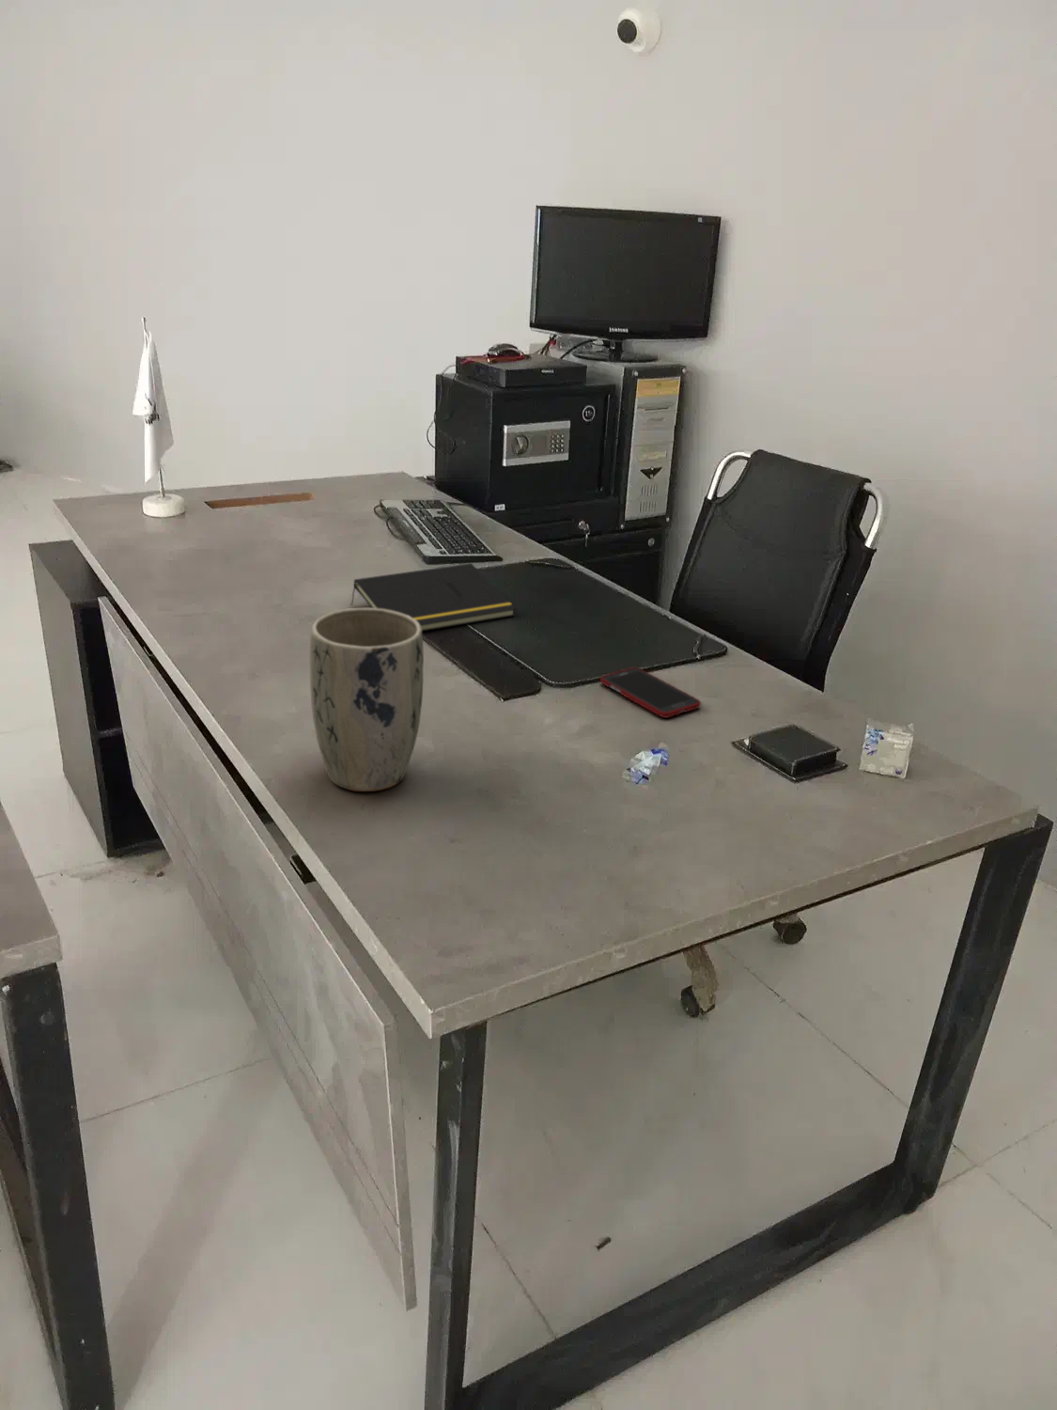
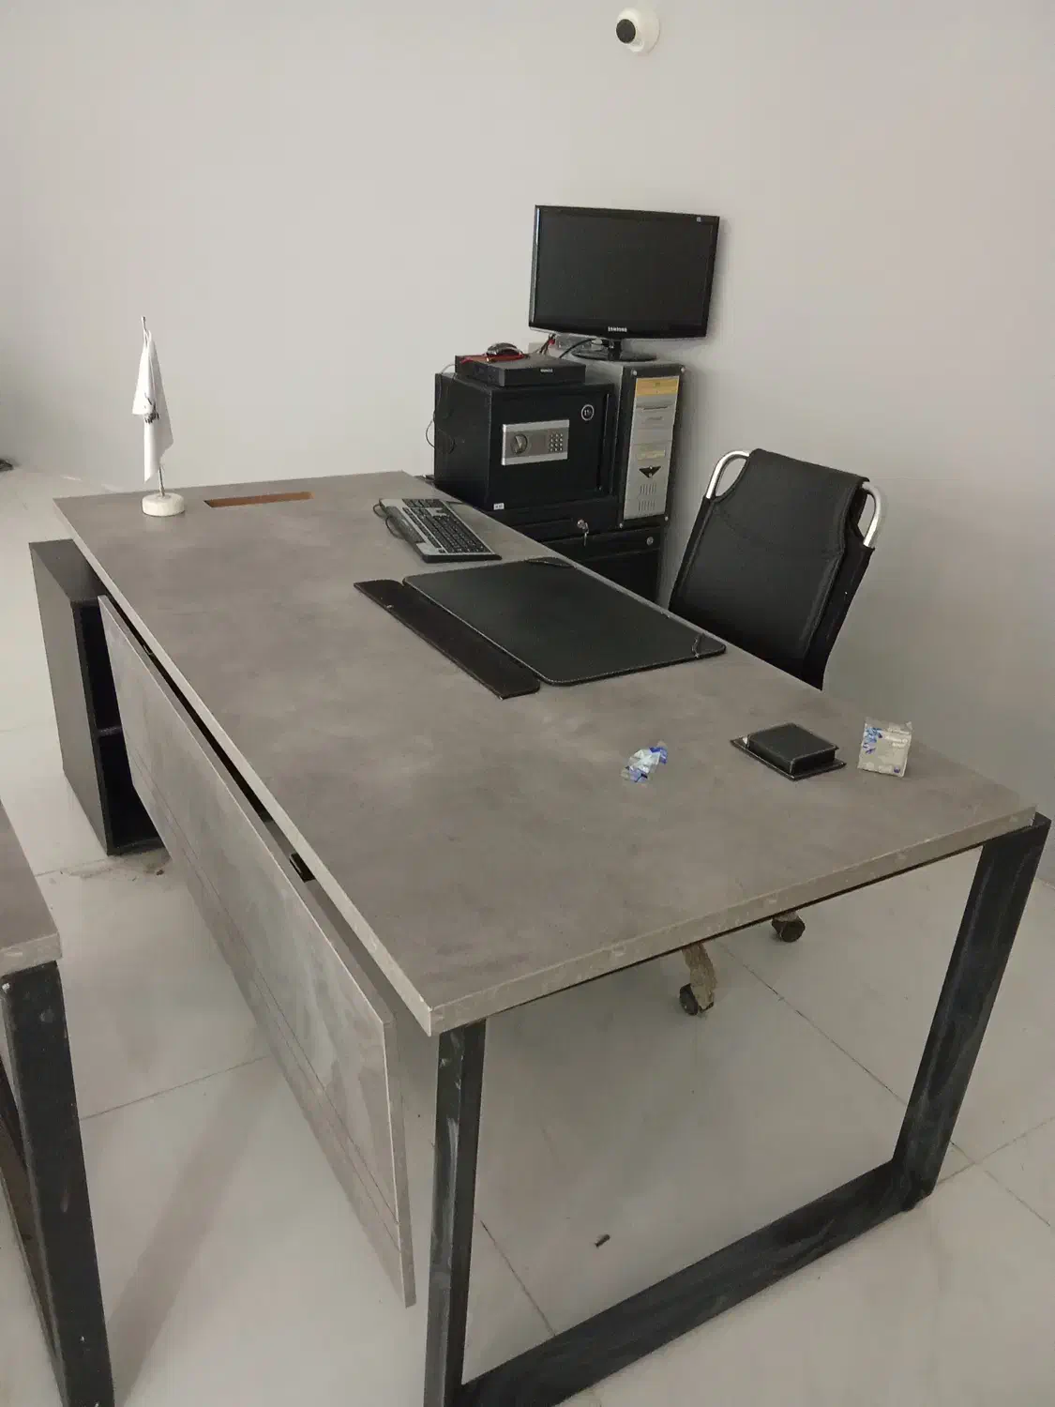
- plant pot [309,607,424,793]
- notepad [351,562,516,633]
- cell phone [600,666,702,719]
